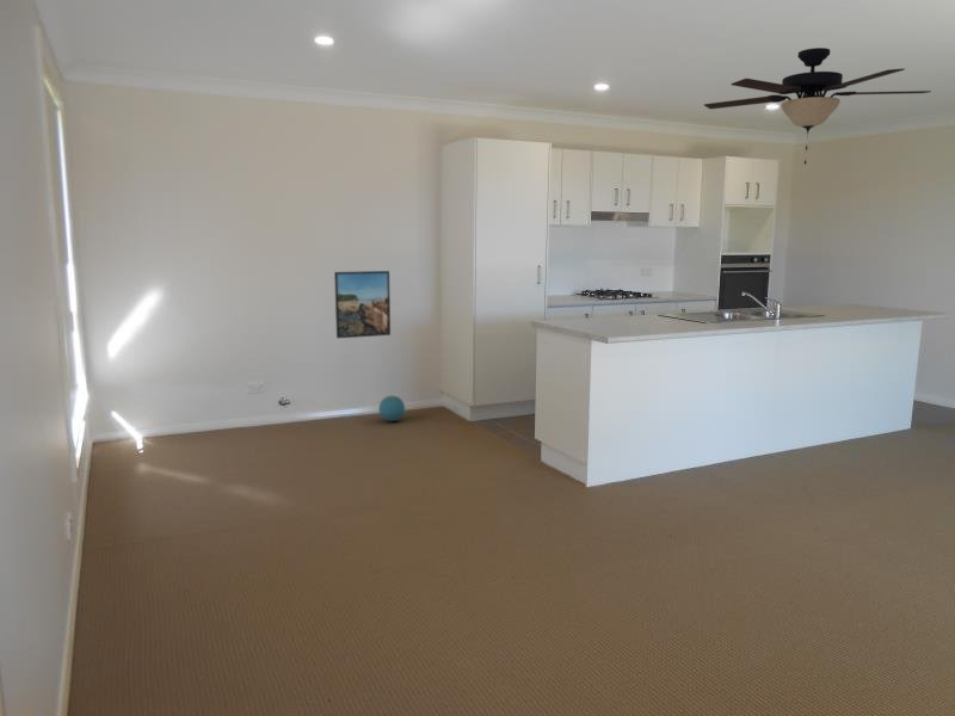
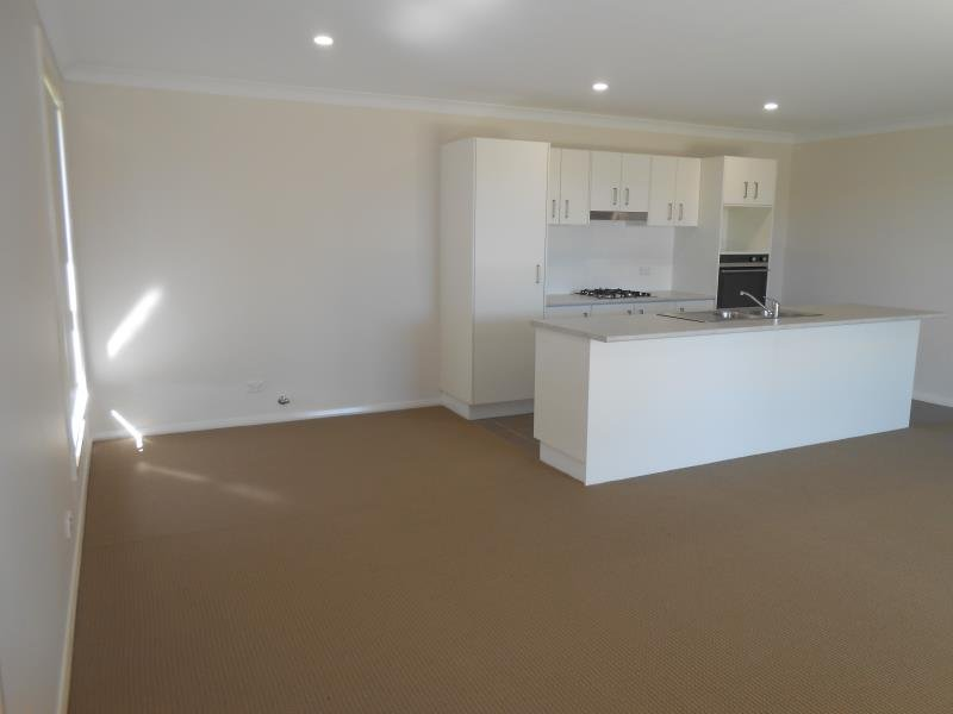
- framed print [333,270,392,339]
- ceiling fan [703,47,932,166]
- ball [377,395,406,422]
